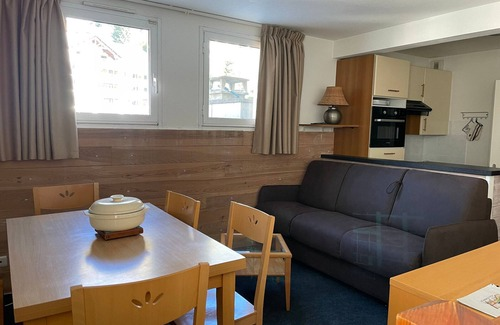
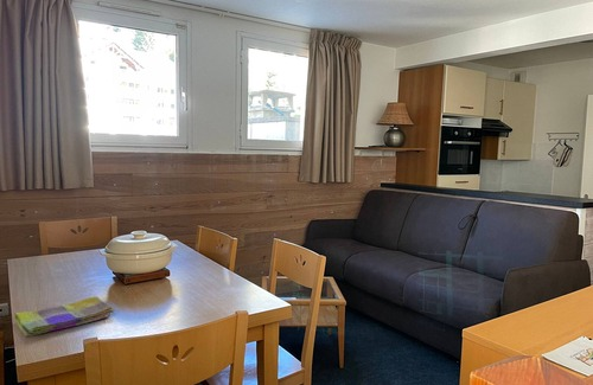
+ dish towel [13,295,116,338]
